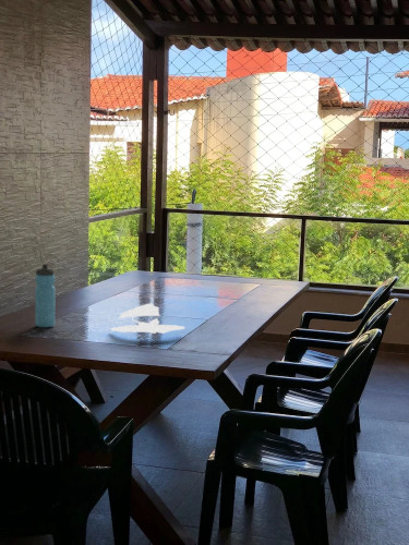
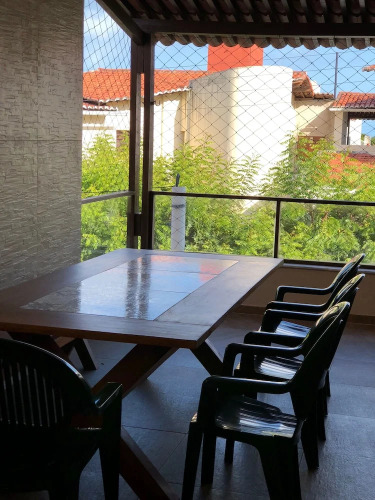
- water bottle [34,263,56,328]
- plate [109,302,185,335]
